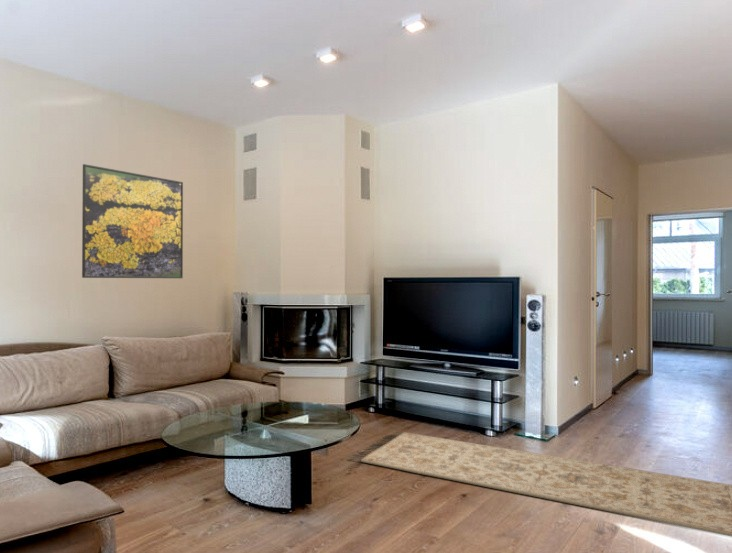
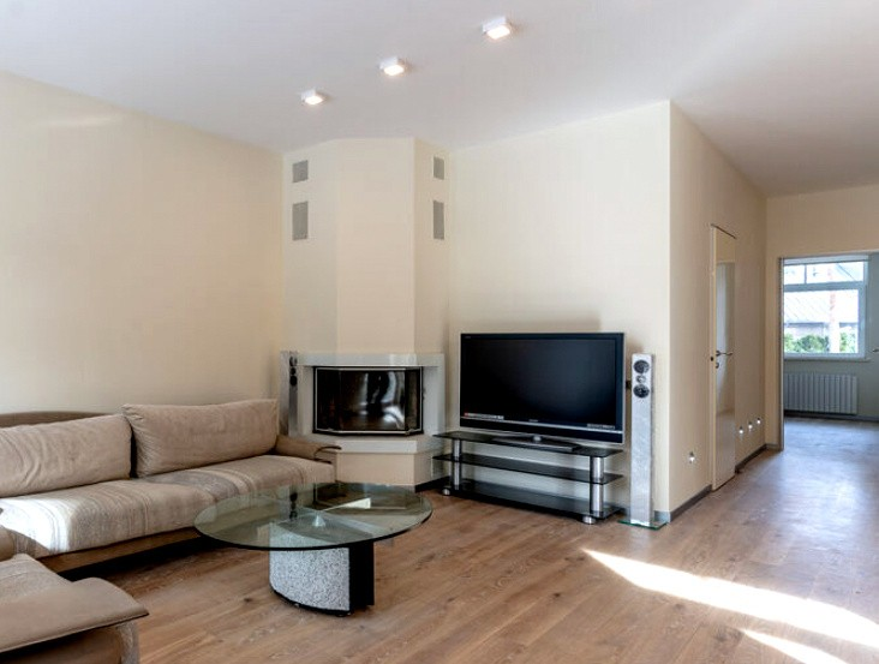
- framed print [81,163,184,279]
- rug [348,430,732,537]
